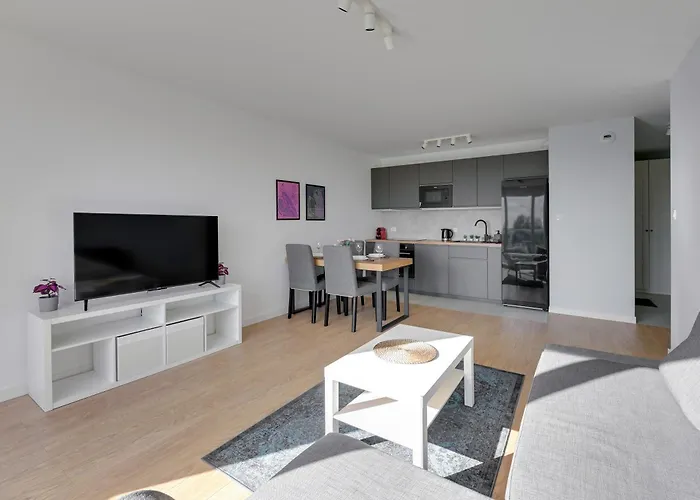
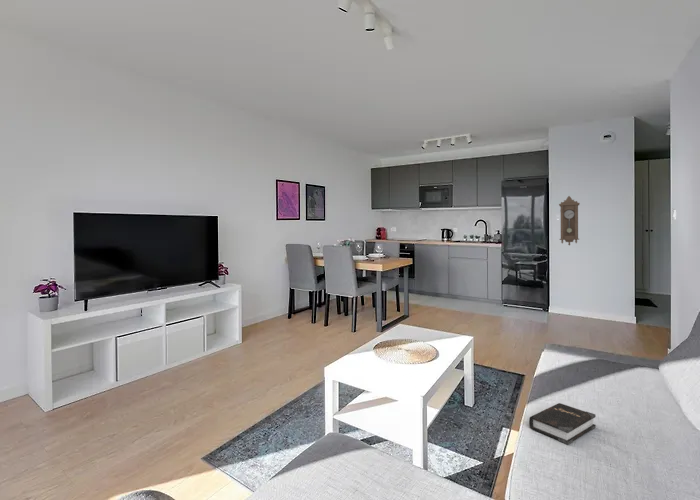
+ hardback book [528,402,597,446]
+ pendulum clock [558,195,581,247]
